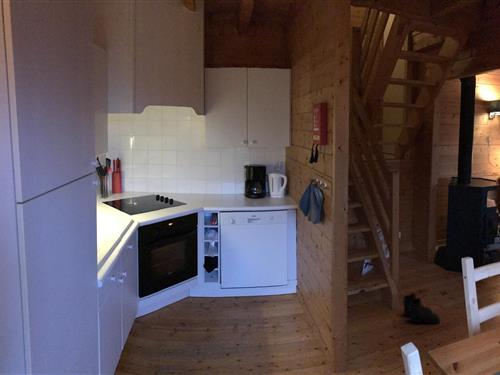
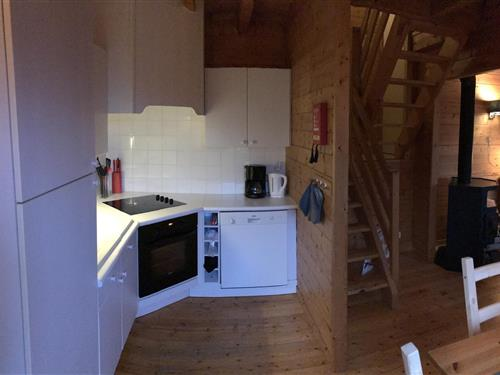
- boots [401,292,441,325]
